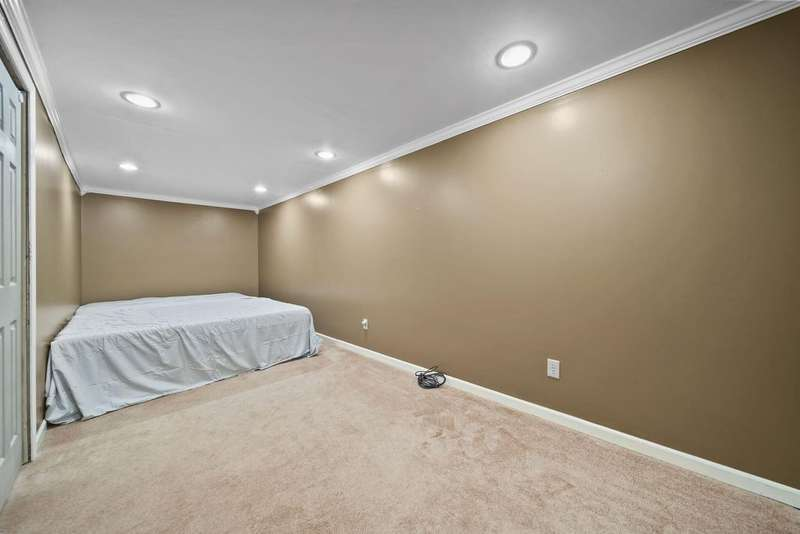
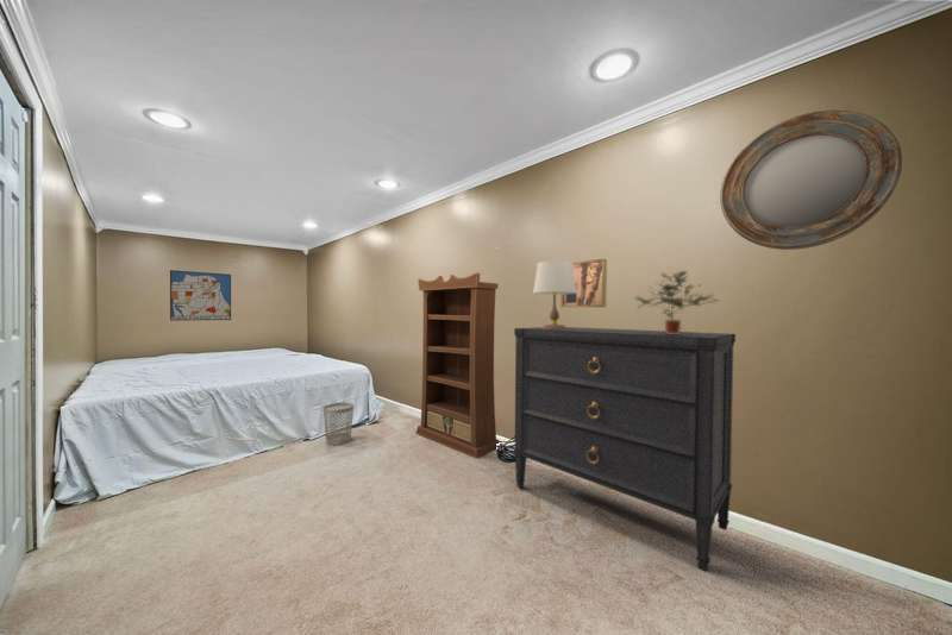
+ wall art [559,258,608,309]
+ dresser [513,326,737,572]
+ wall art [169,269,232,322]
+ potted plant [634,270,721,334]
+ wastebasket [322,401,355,446]
+ table lamp [532,259,576,329]
+ bookcase [415,271,501,459]
+ home mirror [719,109,903,251]
